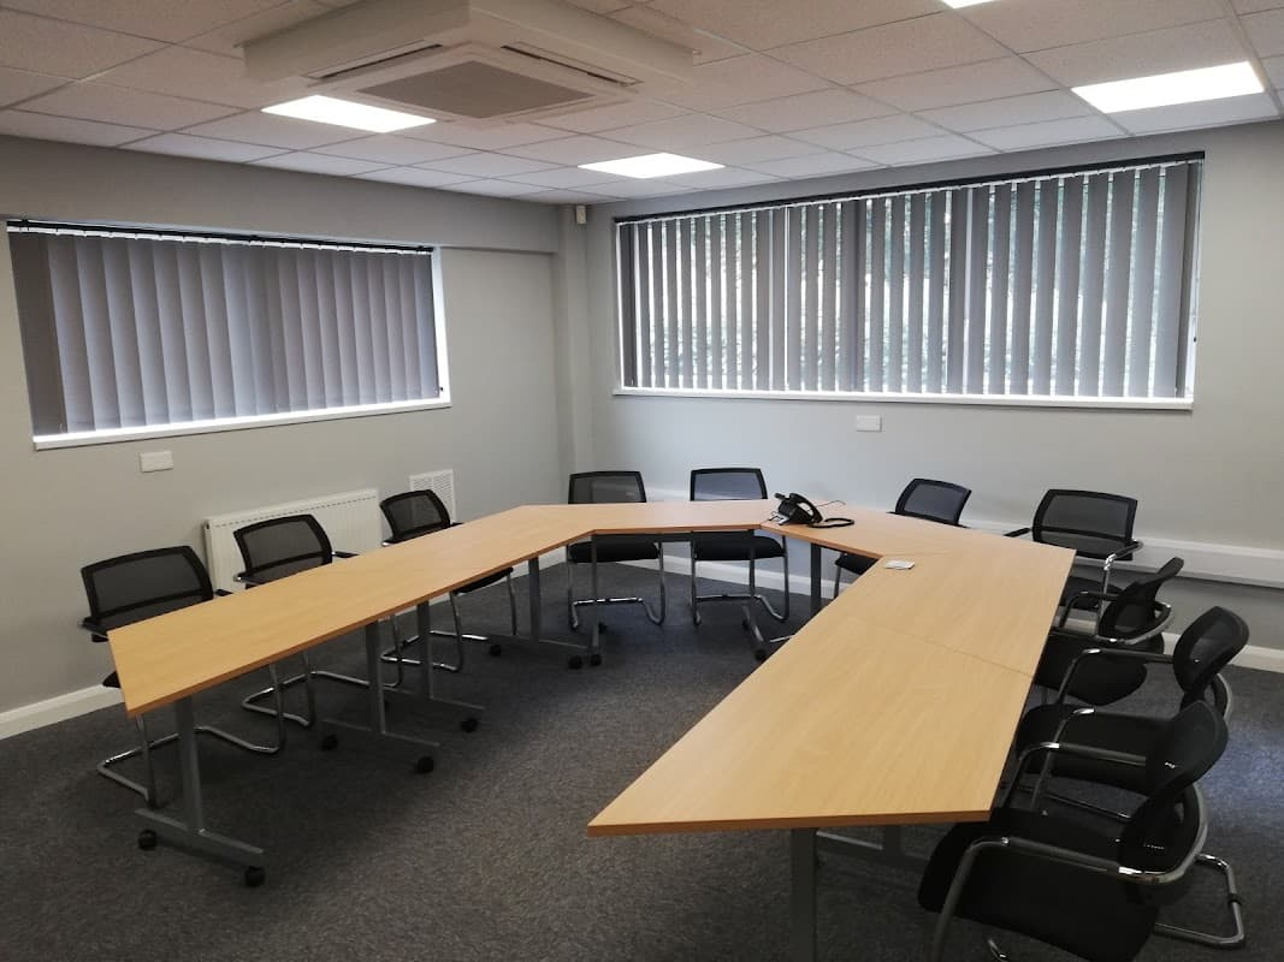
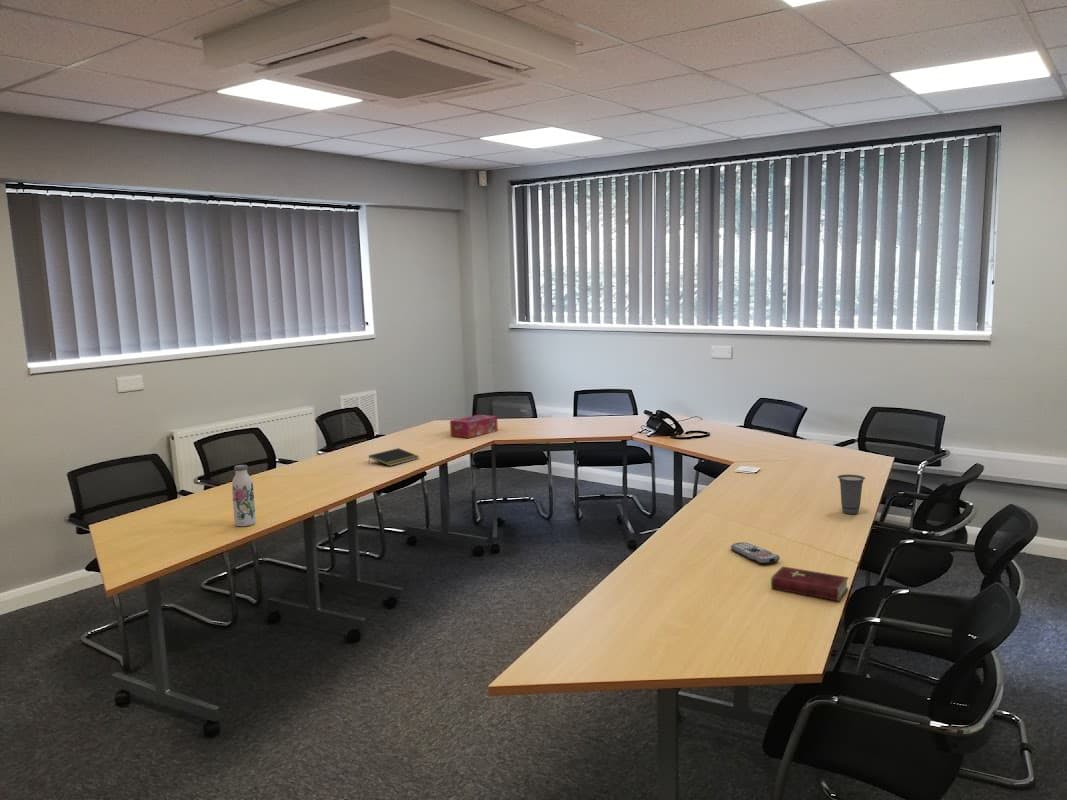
+ hardcover book [770,565,850,602]
+ tissue box [449,414,499,439]
+ remote control [730,541,781,565]
+ cup [837,474,866,515]
+ water bottle [231,464,257,527]
+ notepad [367,447,420,467]
